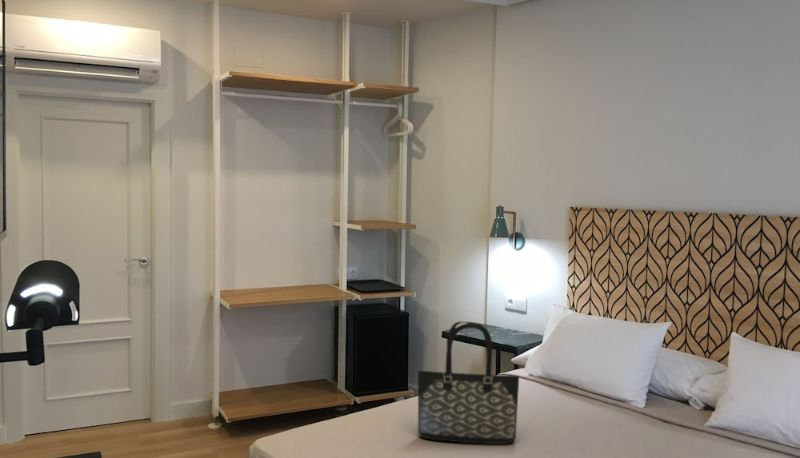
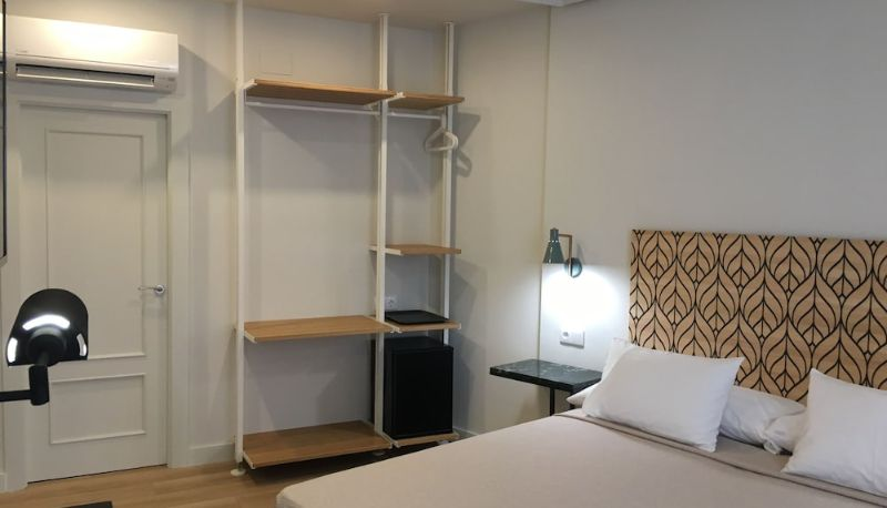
- tote bag [417,321,520,445]
